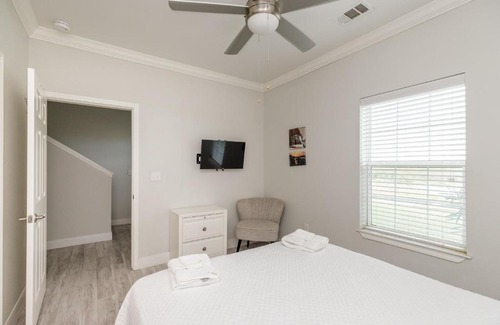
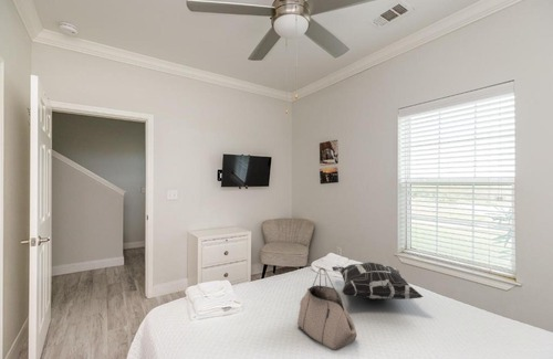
+ handbag [296,267,357,352]
+ decorative pillow [331,261,424,300]
